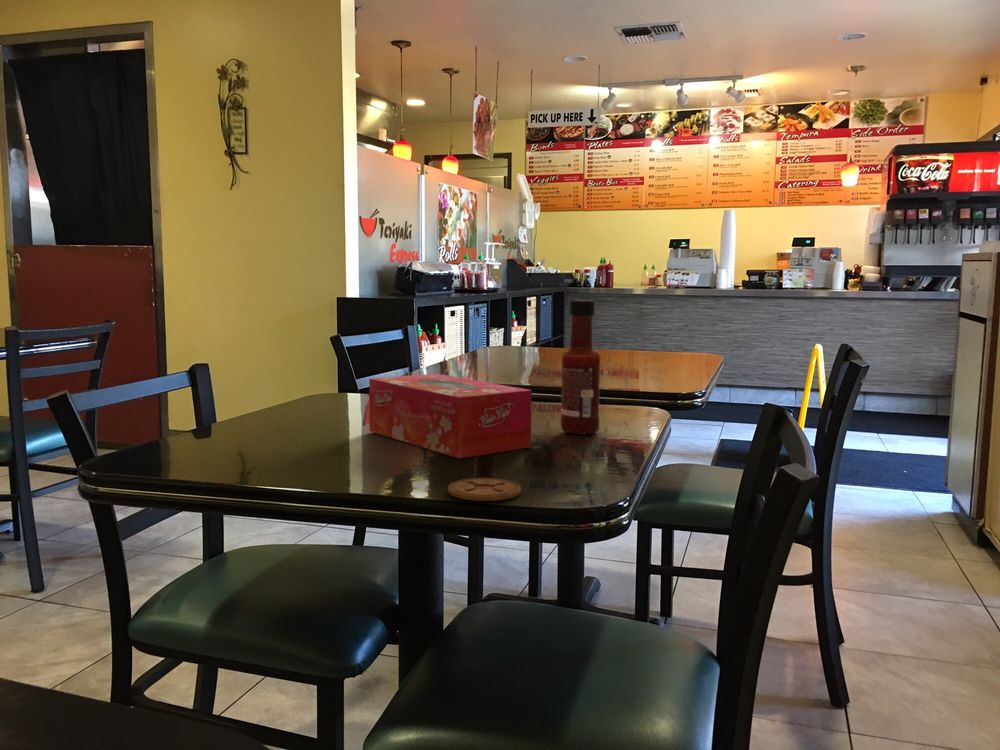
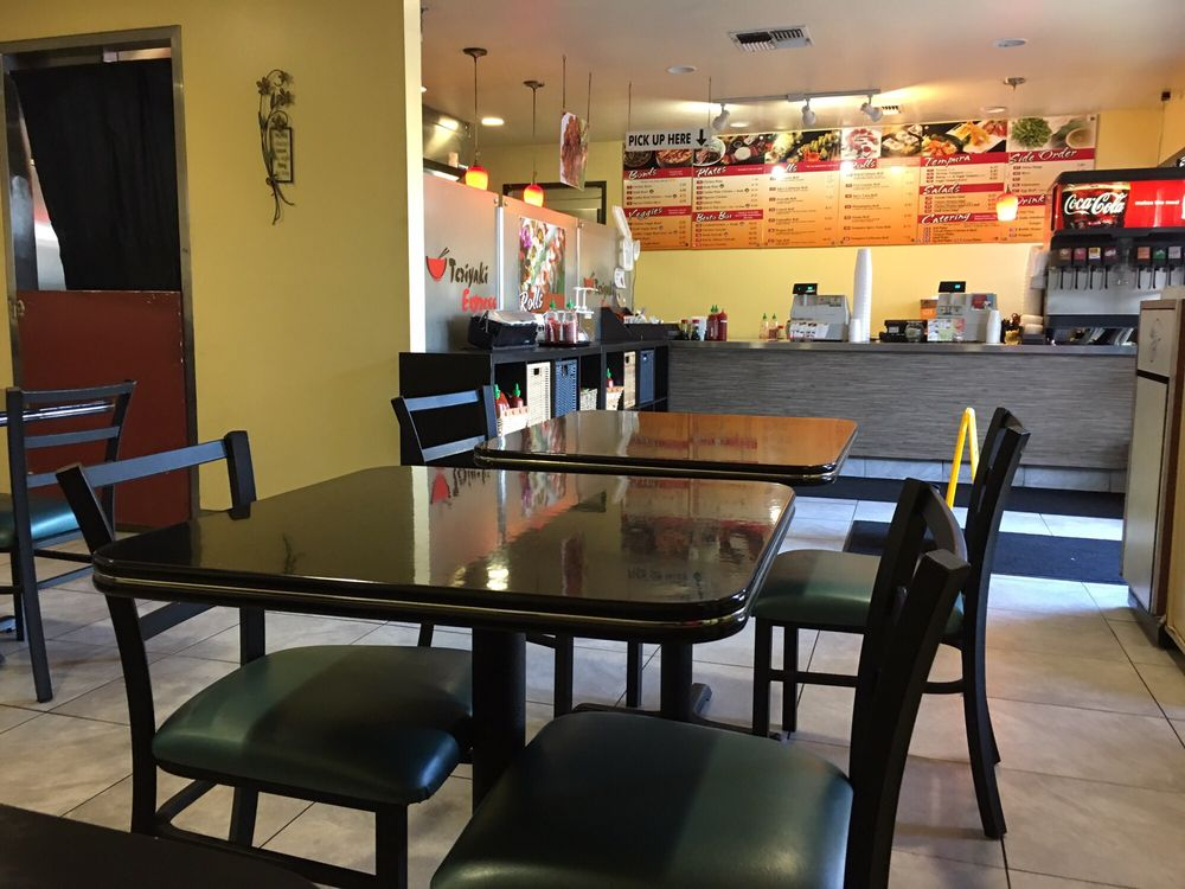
- coaster [447,477,522,502]
- tabasco sauce [560,299,602,435]
- tissue box [368,373,533,459]
